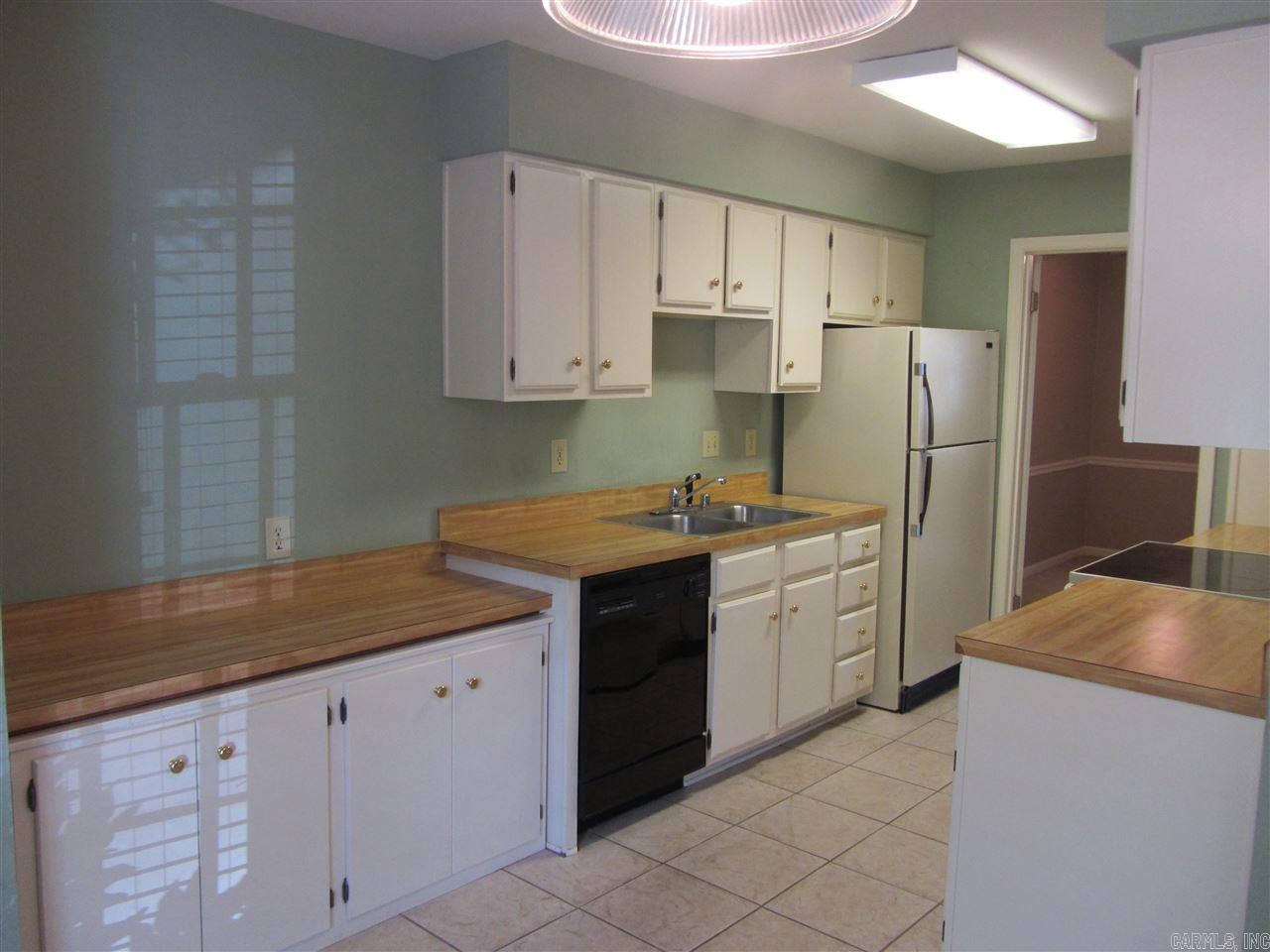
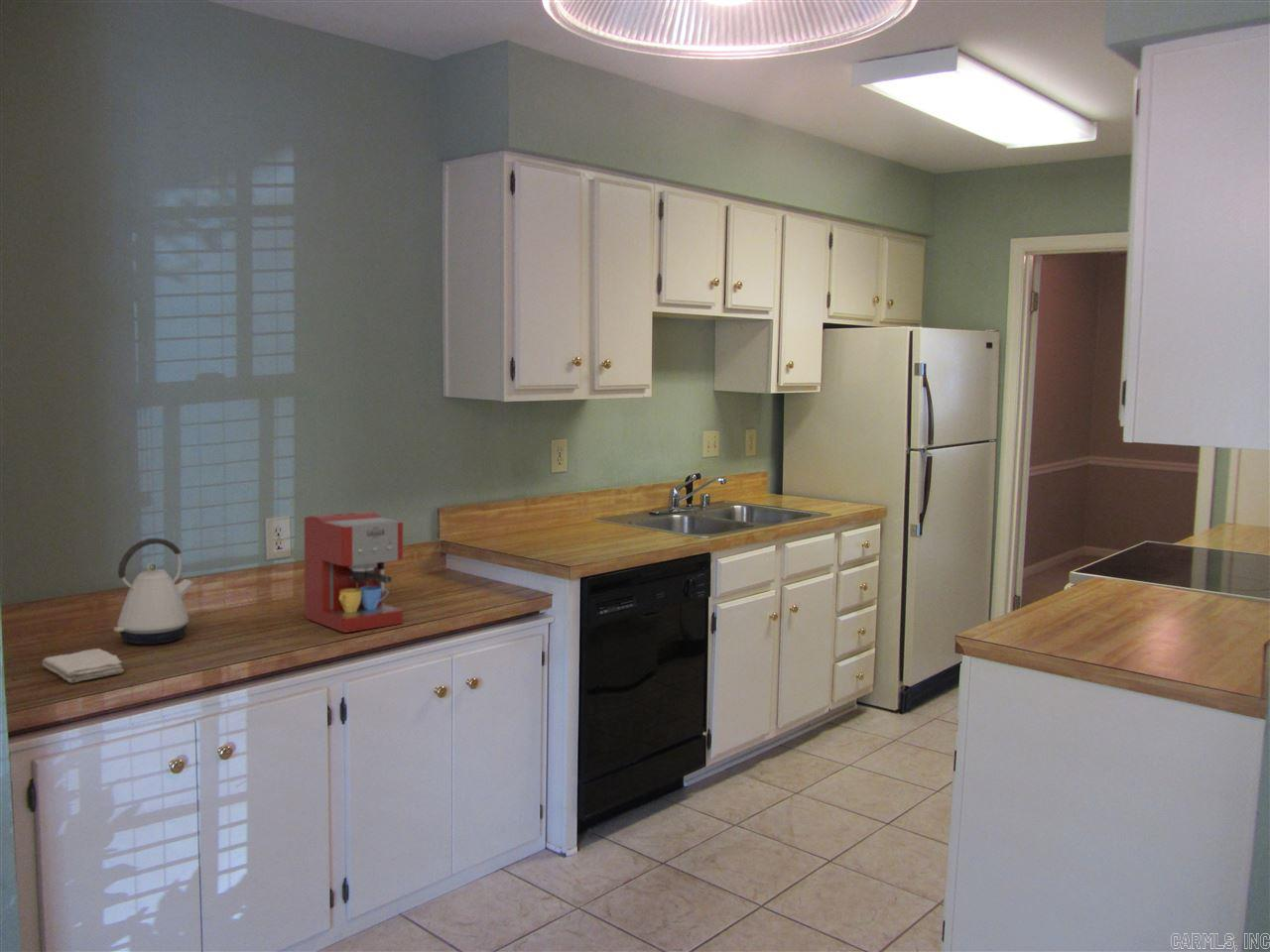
+ kettle [112,537,194,646]
+ washcloth [41,648,125,684]
+ coffee maker [304,511,404,634]
